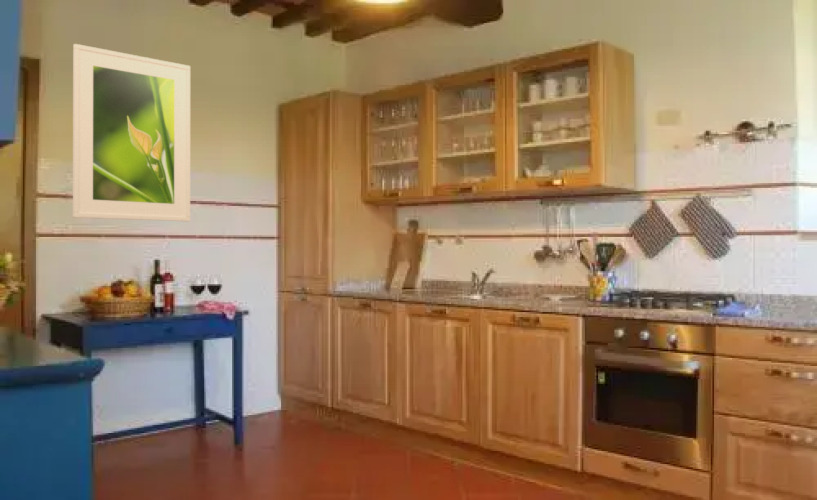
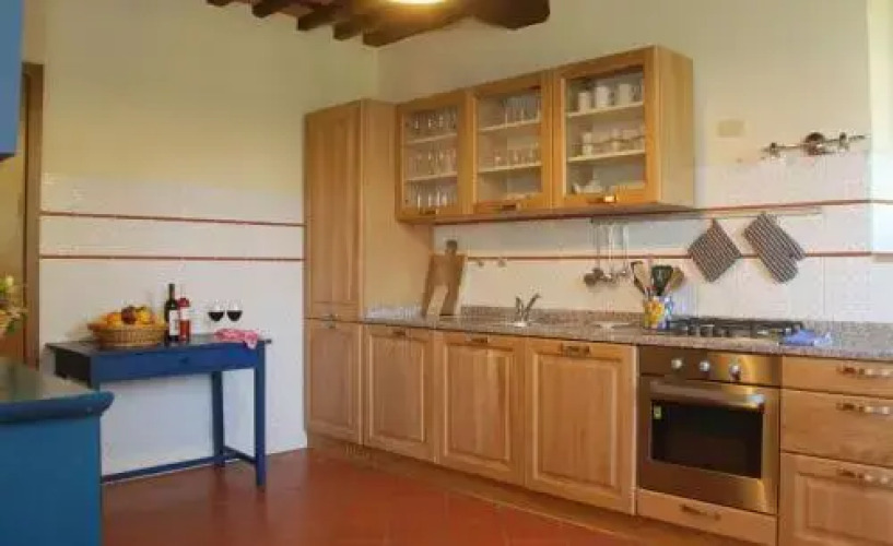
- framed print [72,43,191,222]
